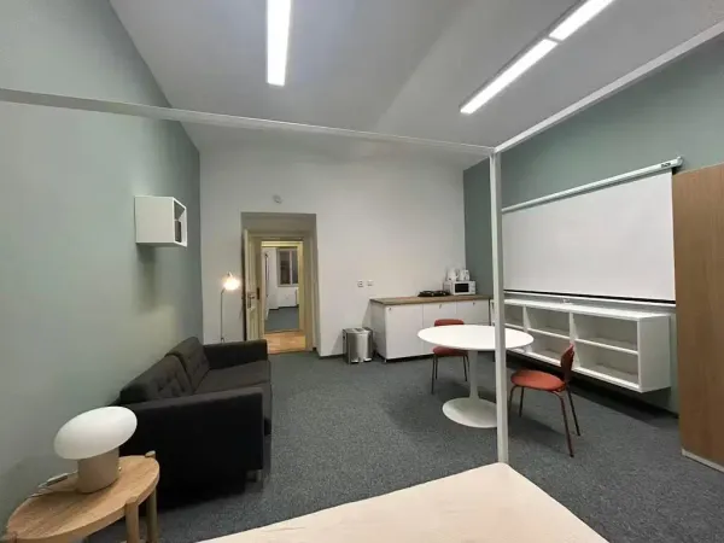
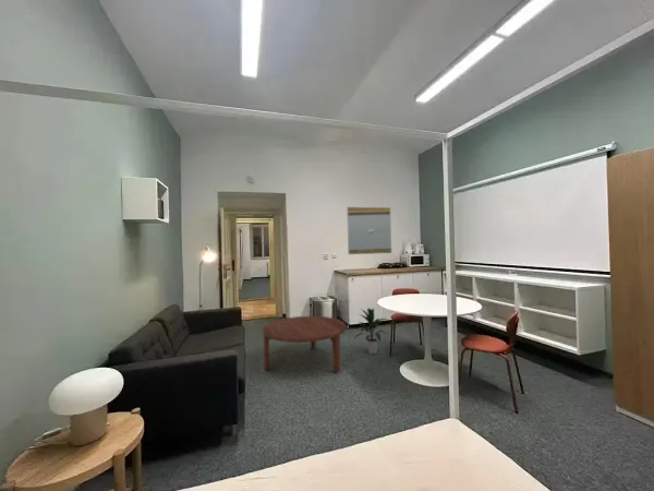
+ coffee table [262,315,347,374]
+ indoor plant [352,308,389,355]
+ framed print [346,206,392,255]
